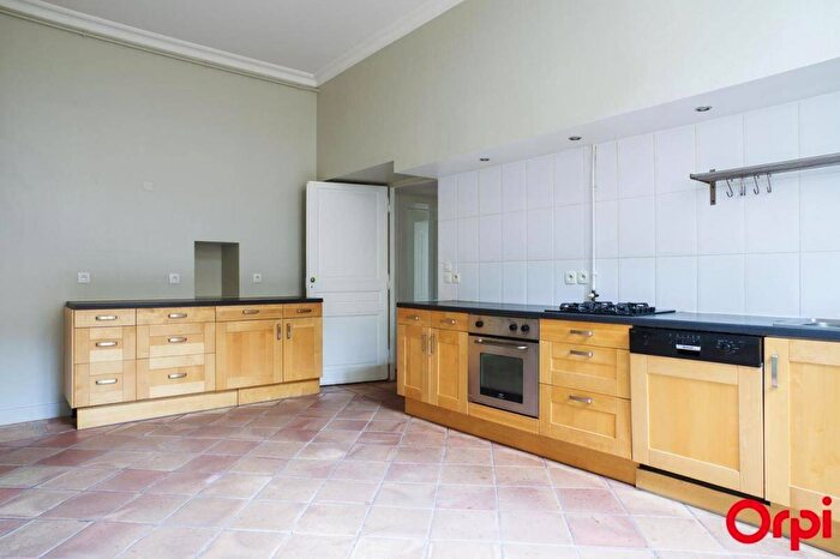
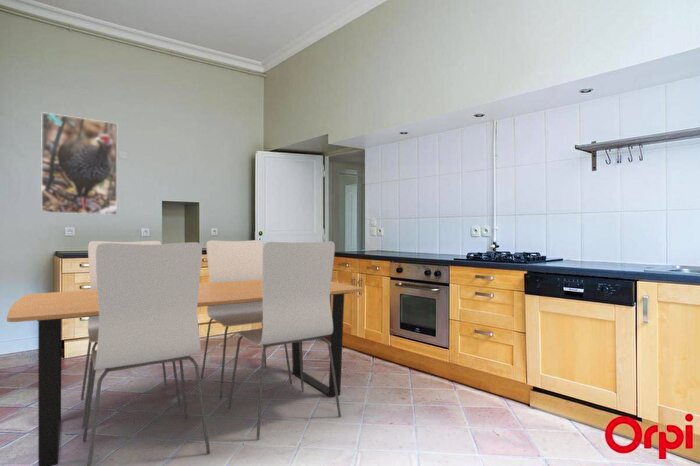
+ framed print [40,111,118,216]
+ dining table [6,239,365,466]
